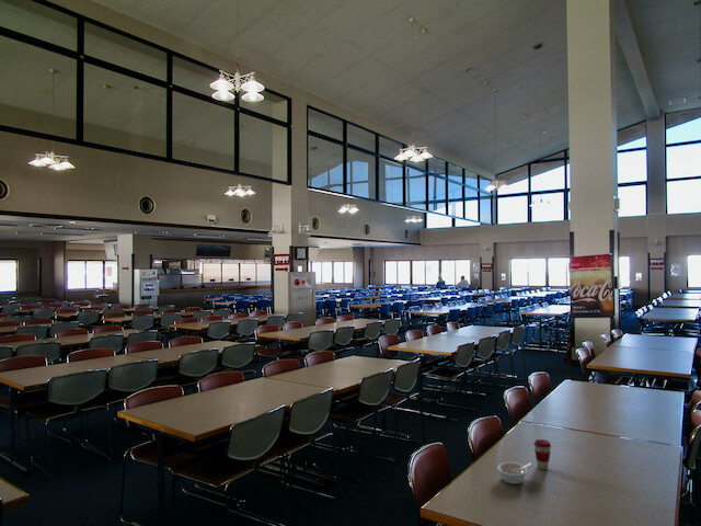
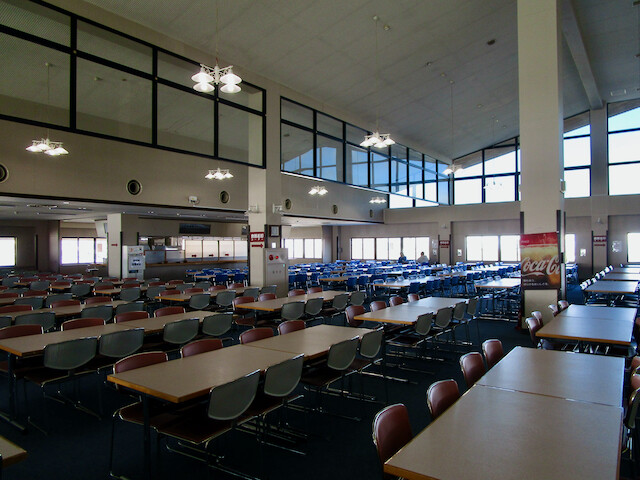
- legume [496,461,532,485]
- coffee cup [532,438,552,470]
